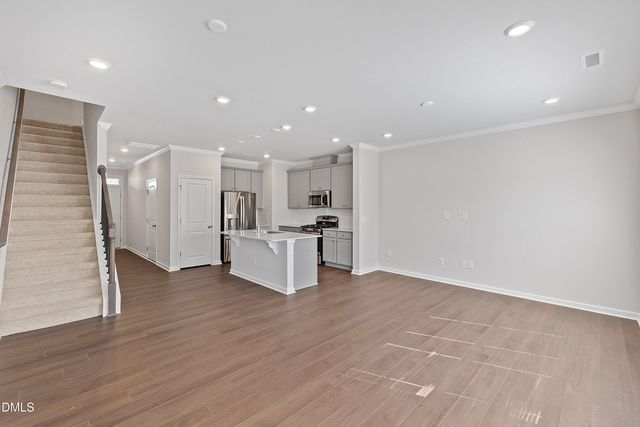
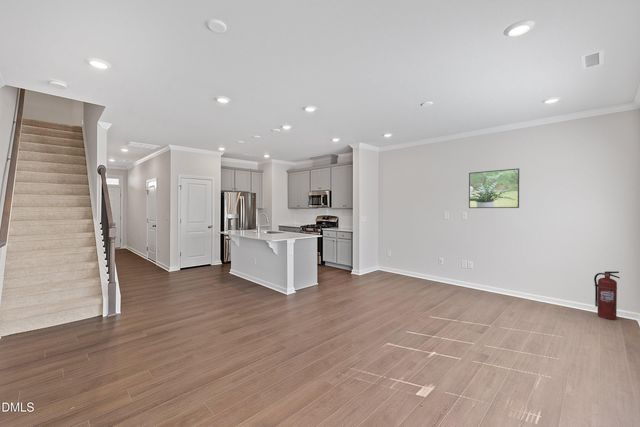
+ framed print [468,167,520,209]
+ fire extinguisher [593,270,621,321]
